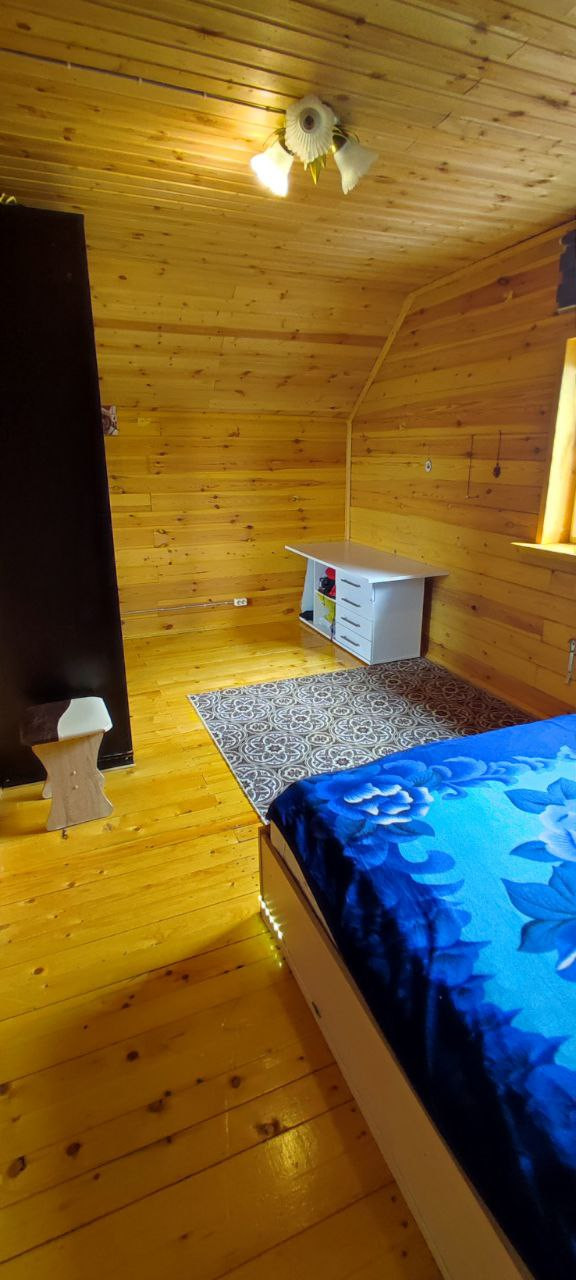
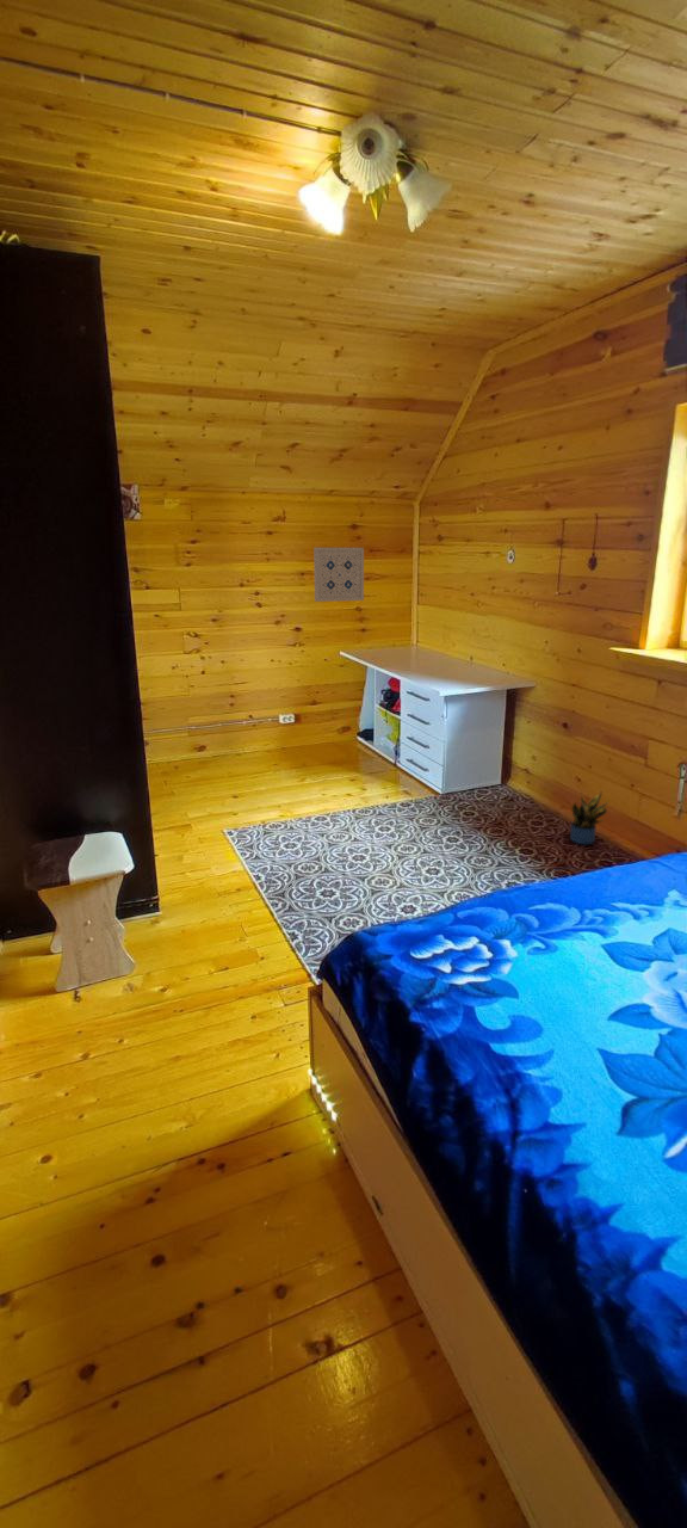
+ potted plant [569,789,609,845]
+ wall art [312,547,365,603]
